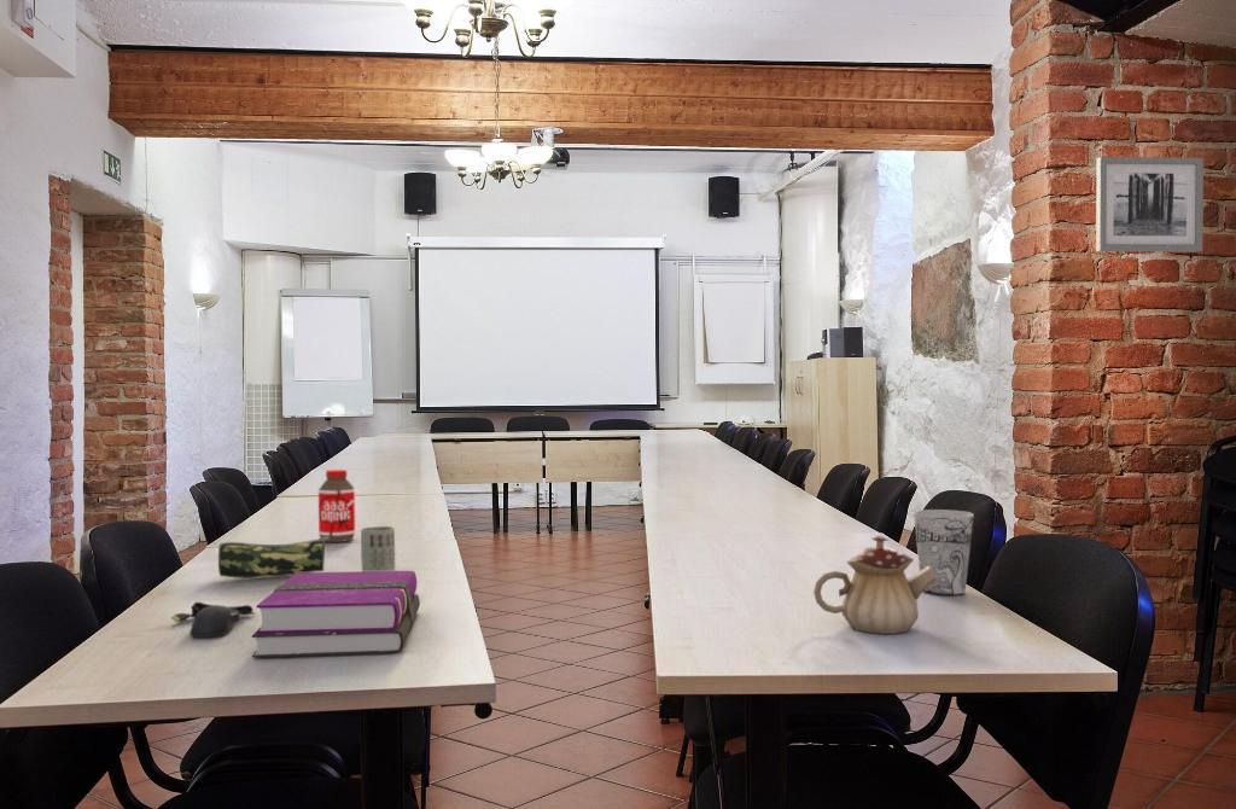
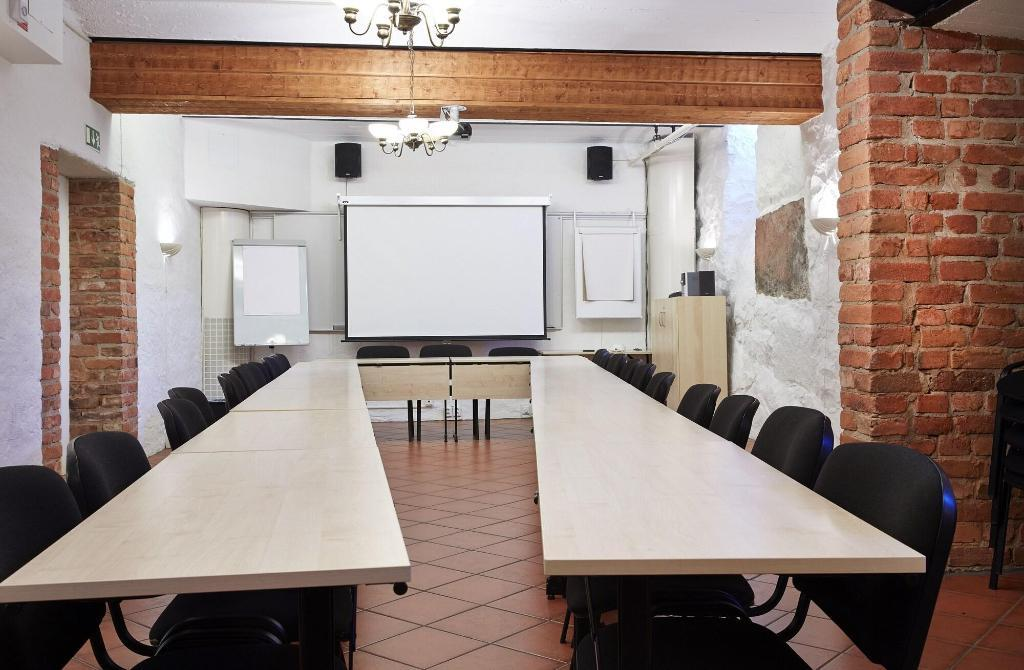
- hardback book [251,570,421,658]
- pencil case [217,537,330,580]
- computer mouse [170,601,256,639]
- bottle [317,468,356,543]
- wall art [1095,156,1205,252]
- teapot [812,534,935,635]
- cup [360,525,396,571]
- cup [913,508,975,596]
